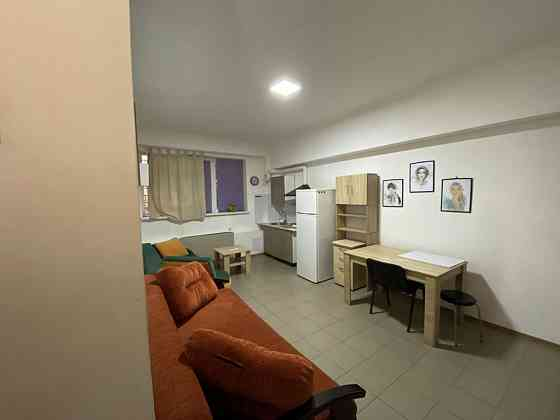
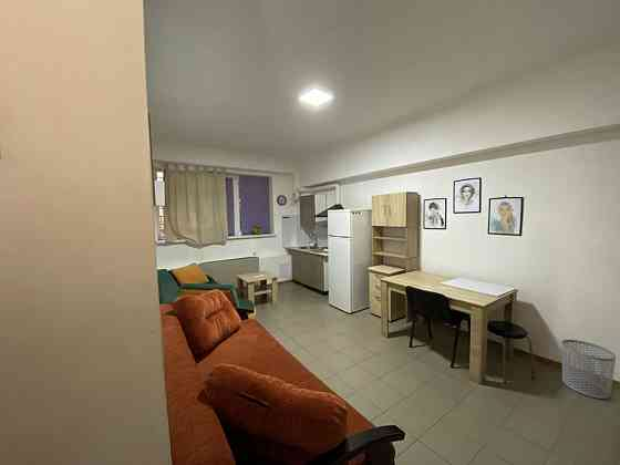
+ waste bin [561,339,617,400]
